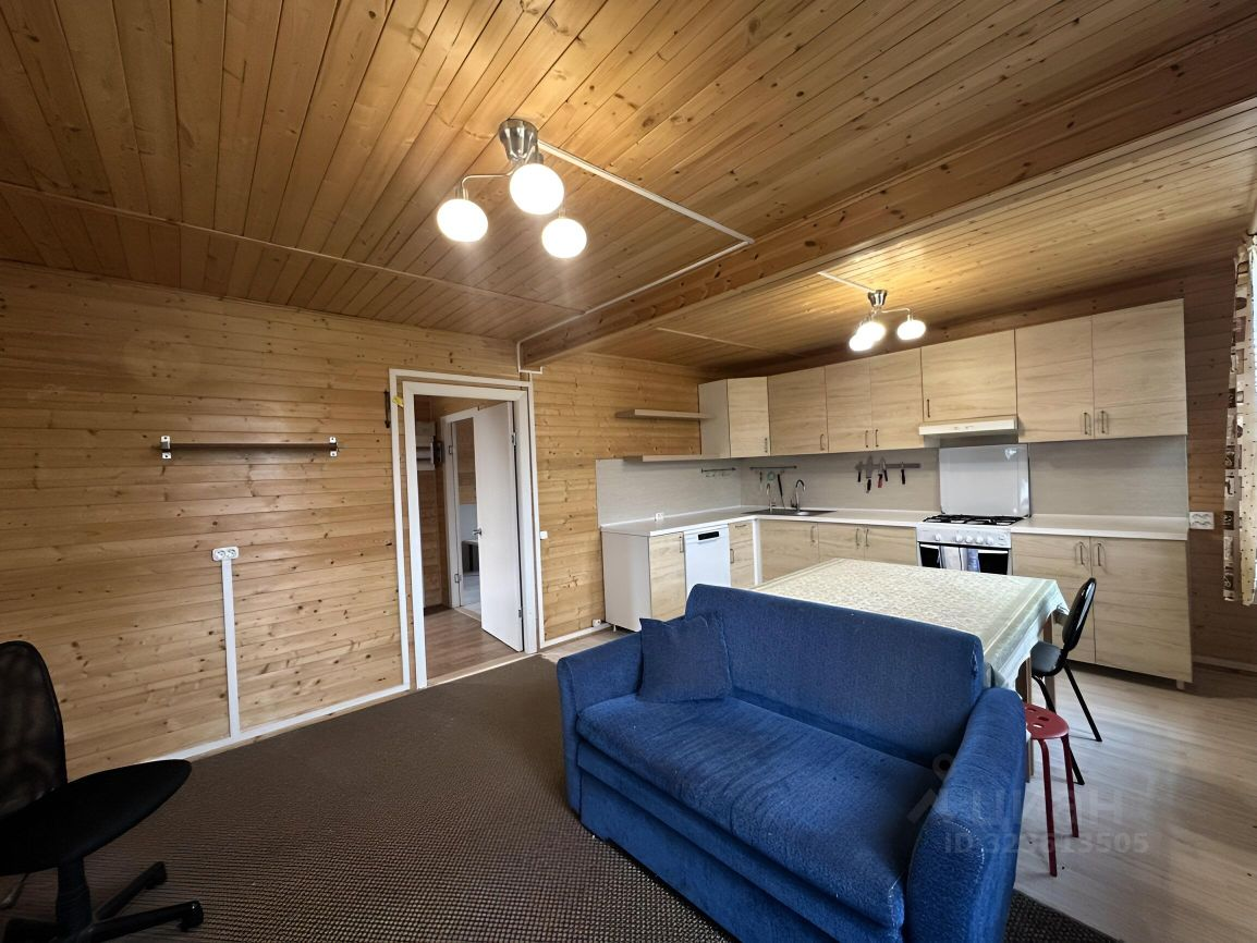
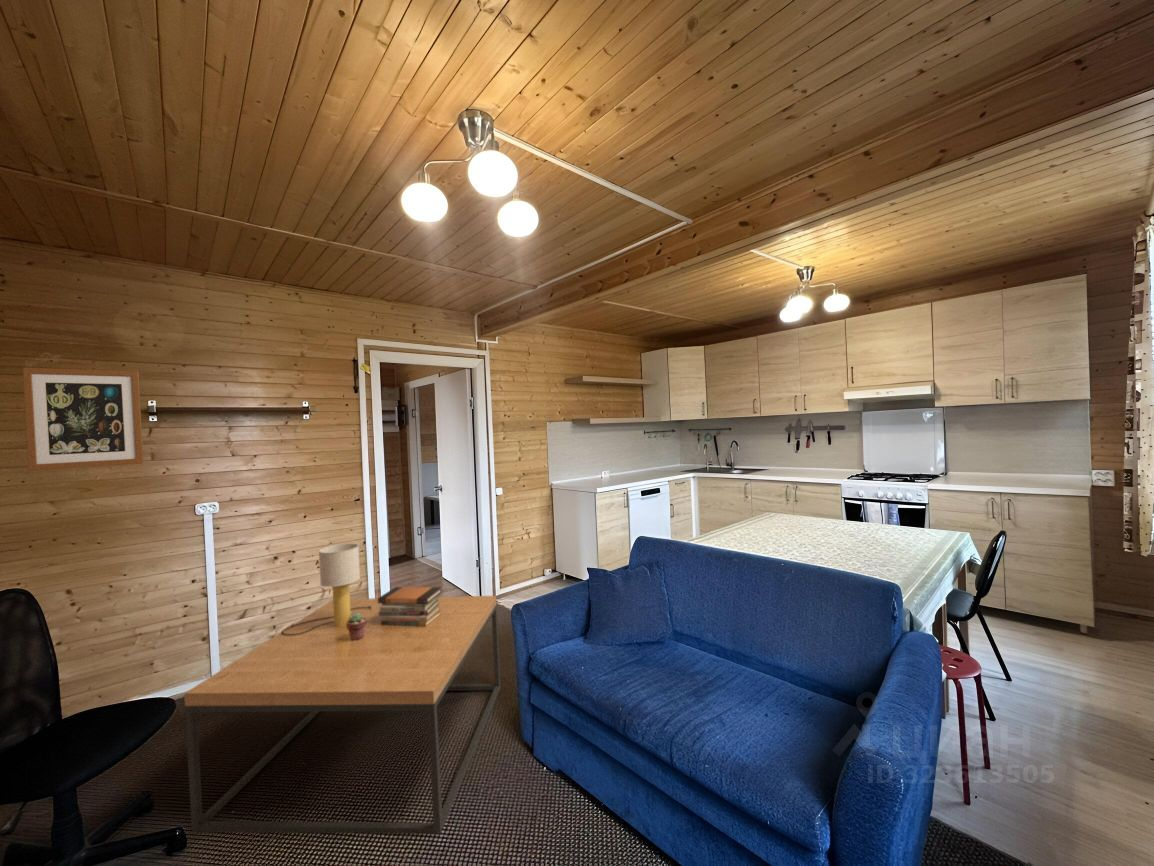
+ coffee table [183,595,502,835]
+ table lamp [280,543,372,635]
+ book stack [377,586,443,627]
+ potted succulent [346,613,367,641]
+ wall art [22,367,144,471]
